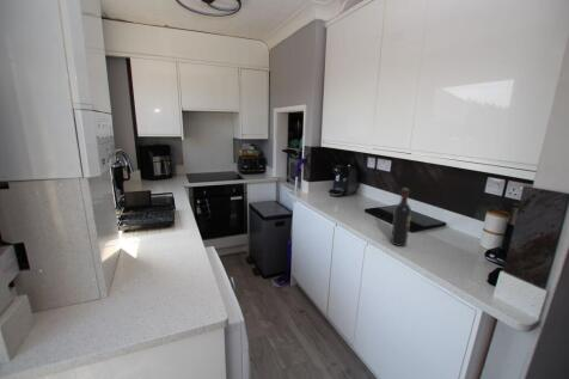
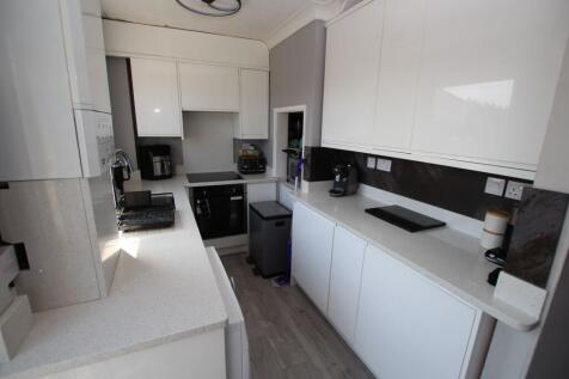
- wine bottle [390,187,412,247]
